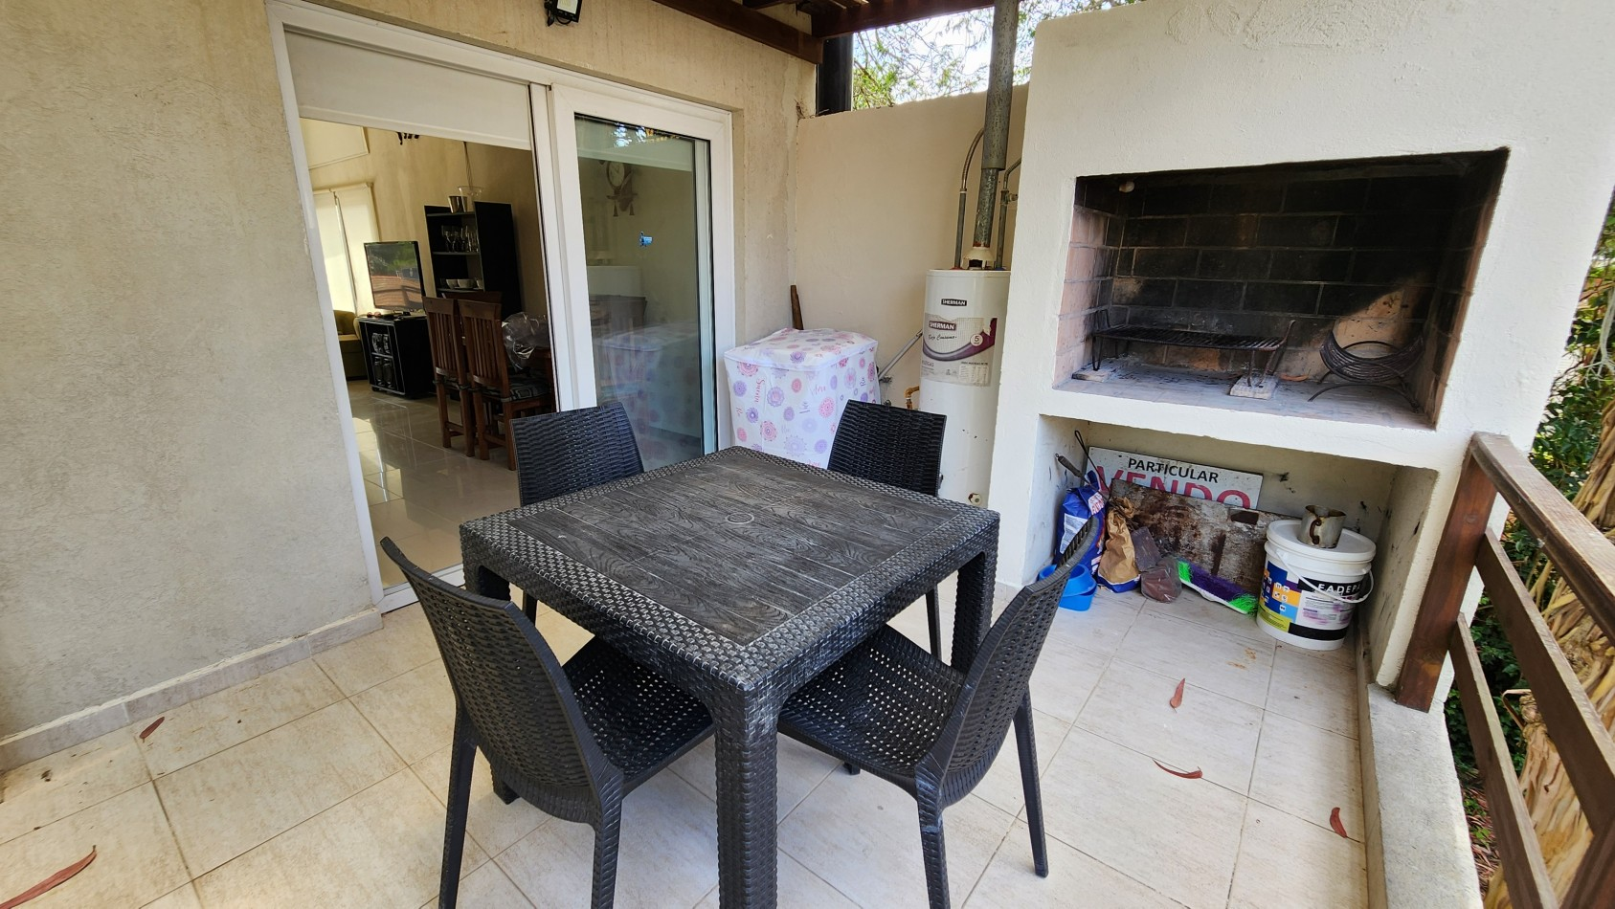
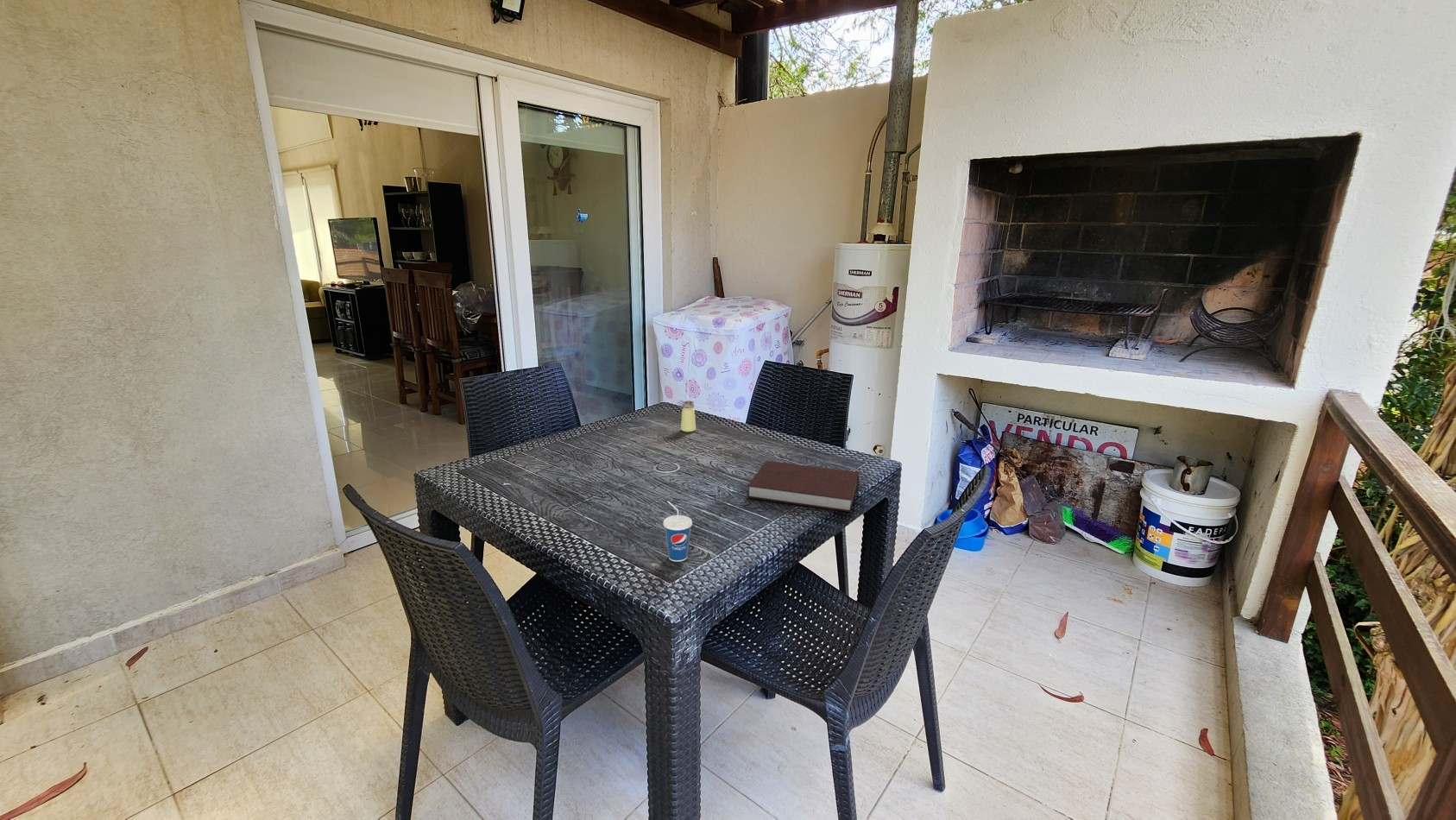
+ saltshaker [680,400,696,432]
+ notebook [747,460,860,513]
+ cup [662,501,693,563]
